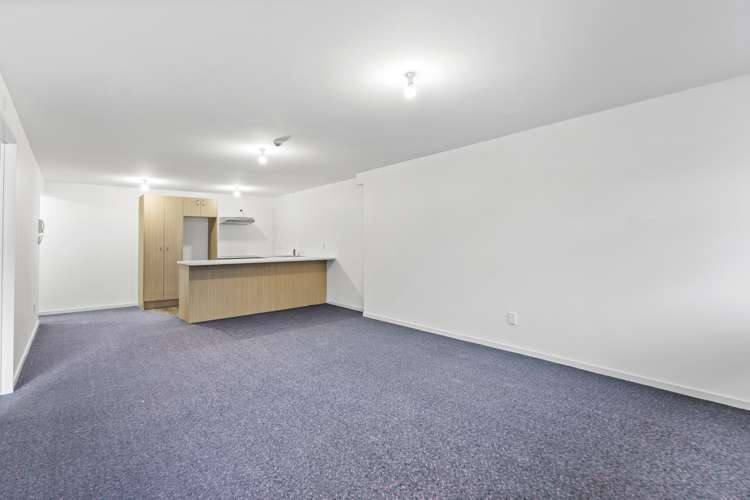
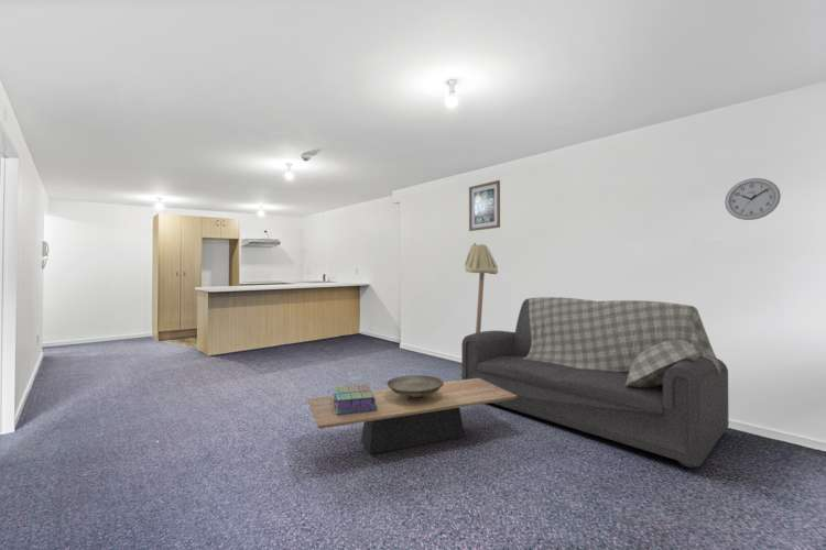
+ wall clock [724,177,782,221]
+ stack of books [332,384,378,415]
+ coffee table [306,378,518,455]
+ sofa [460,296,730,469]
+ decorative bowl [387,374,445,399]
+ wall art [468,179,501,232]
+ floor lamp [459,242,499,376]
